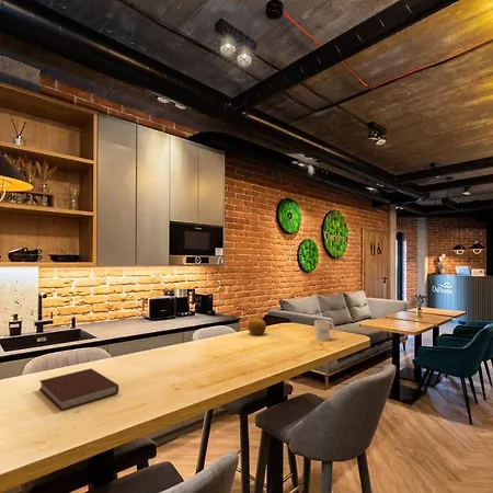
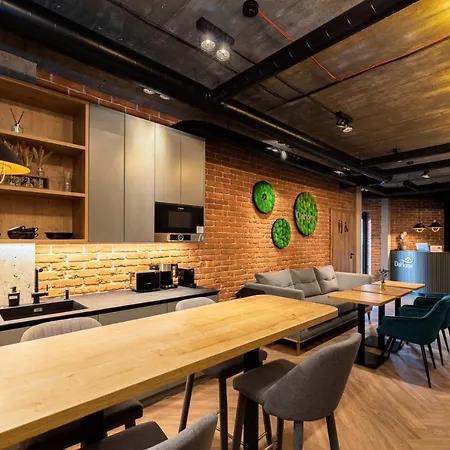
- notebook [38,367,119,412]
- mug [313,319,335,342]
- fruit [246,317,267,336]
